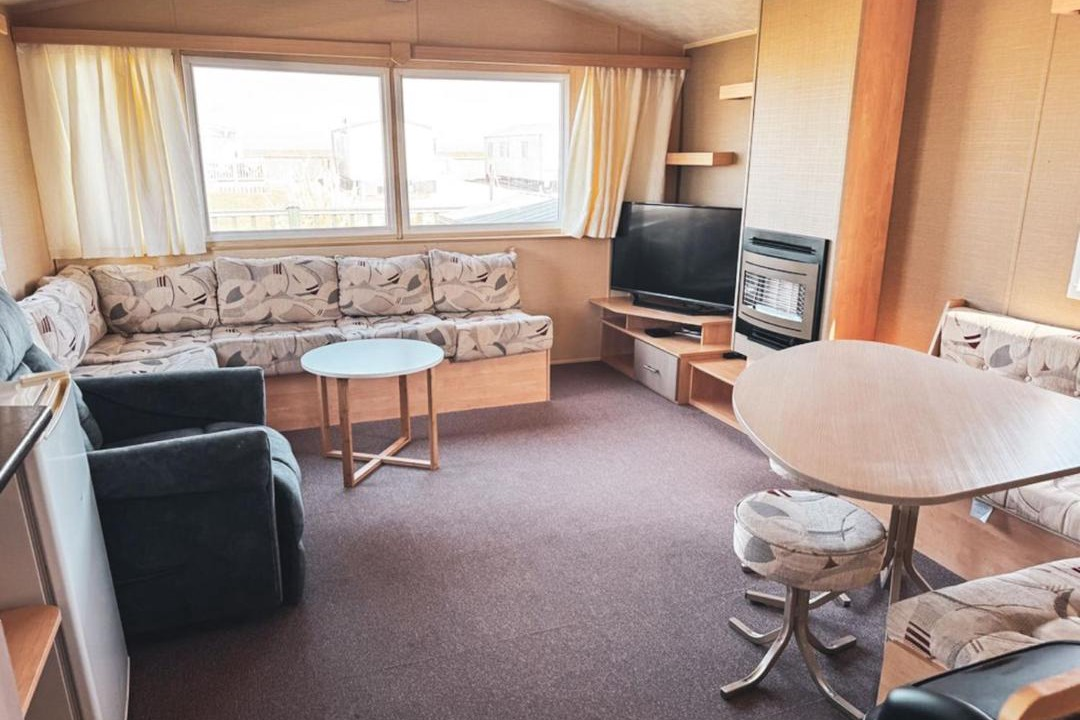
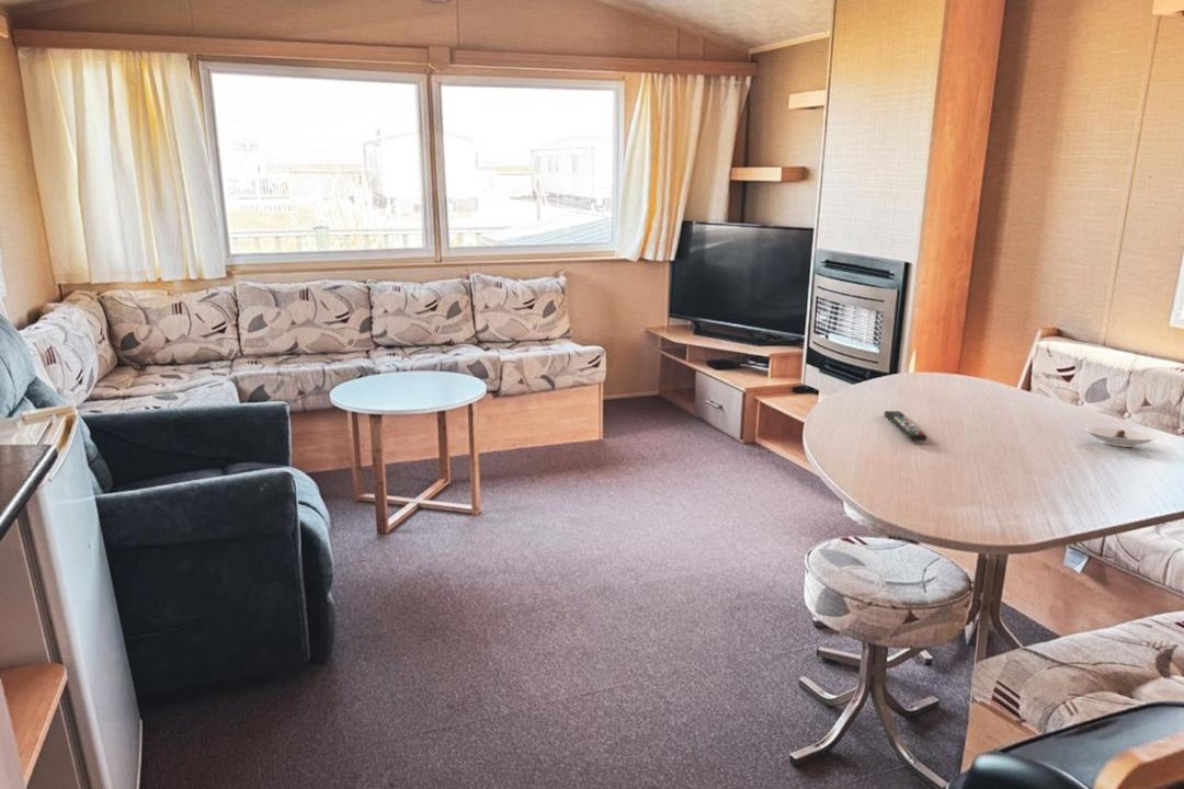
+ saucer [1084,426,1158,448]
+ remote control [884,410,927,442]
